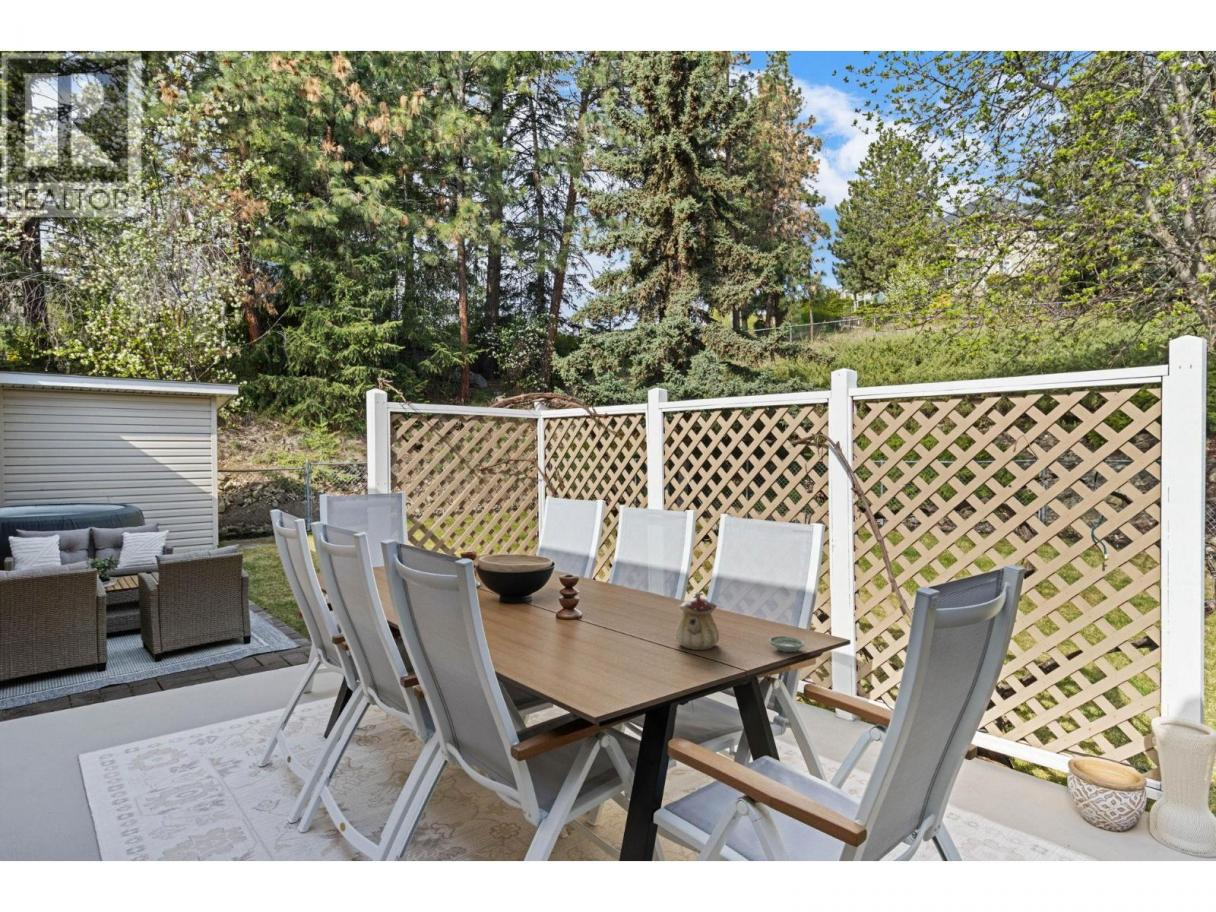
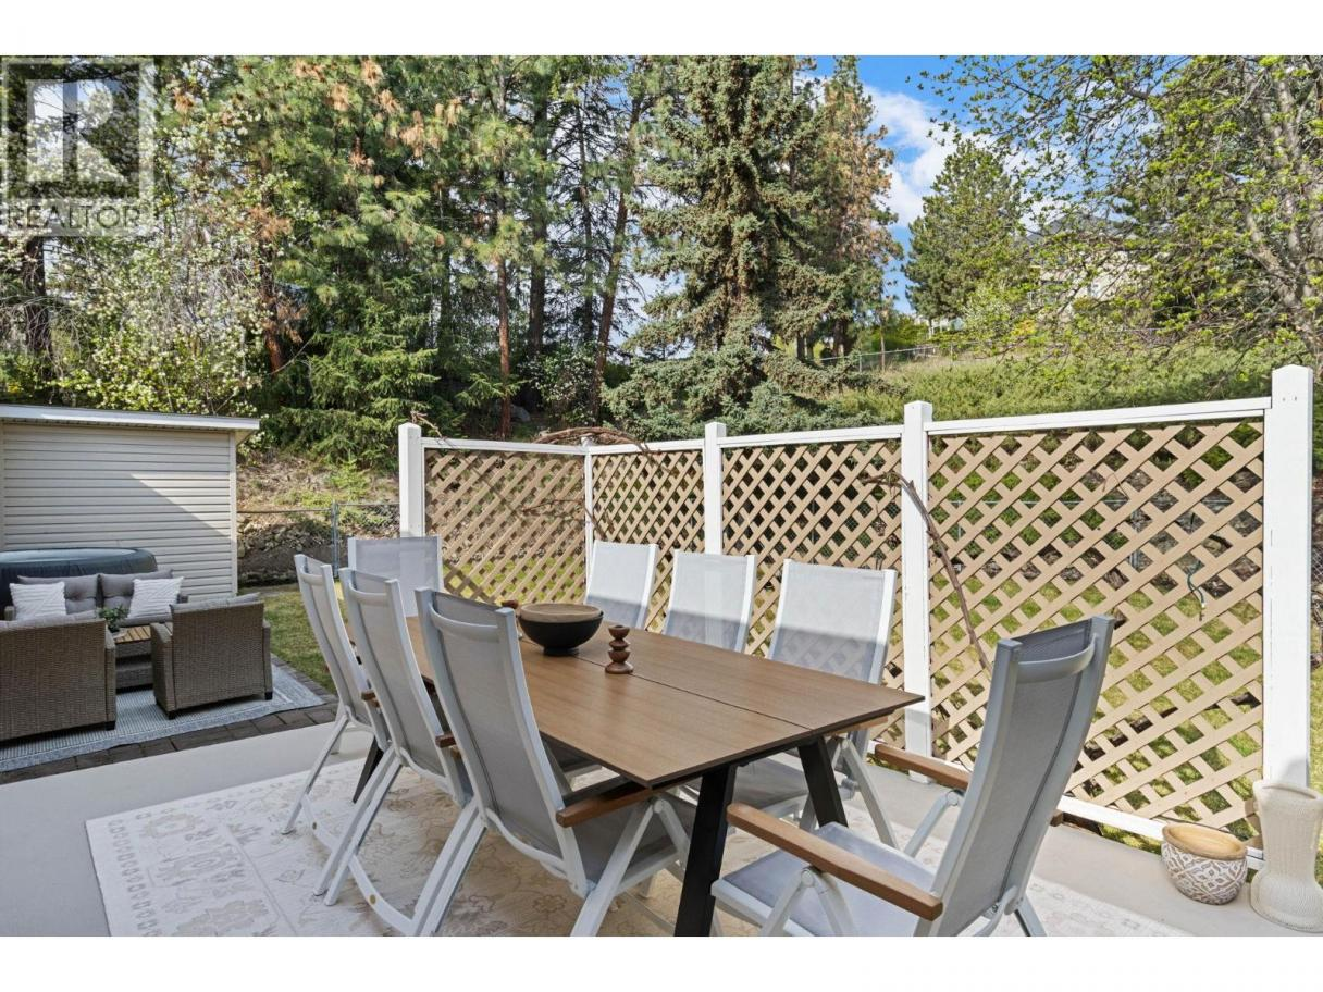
- saucer [768,635,806,653]
- teapot [675,590,720,651]
